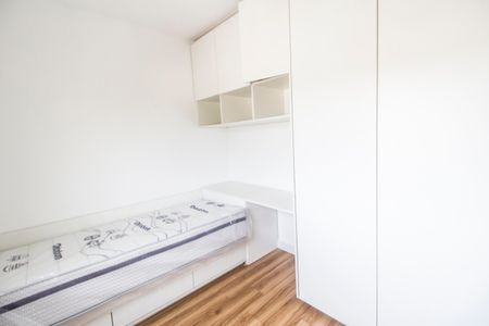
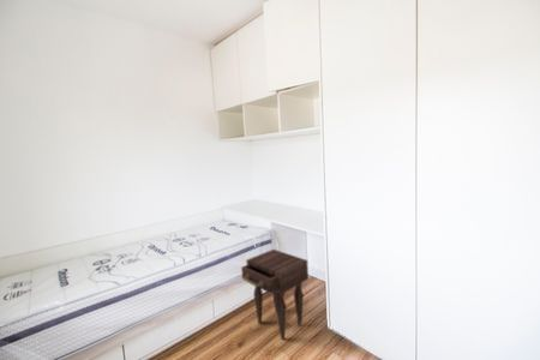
+ nightstand [240,248,310,341]
